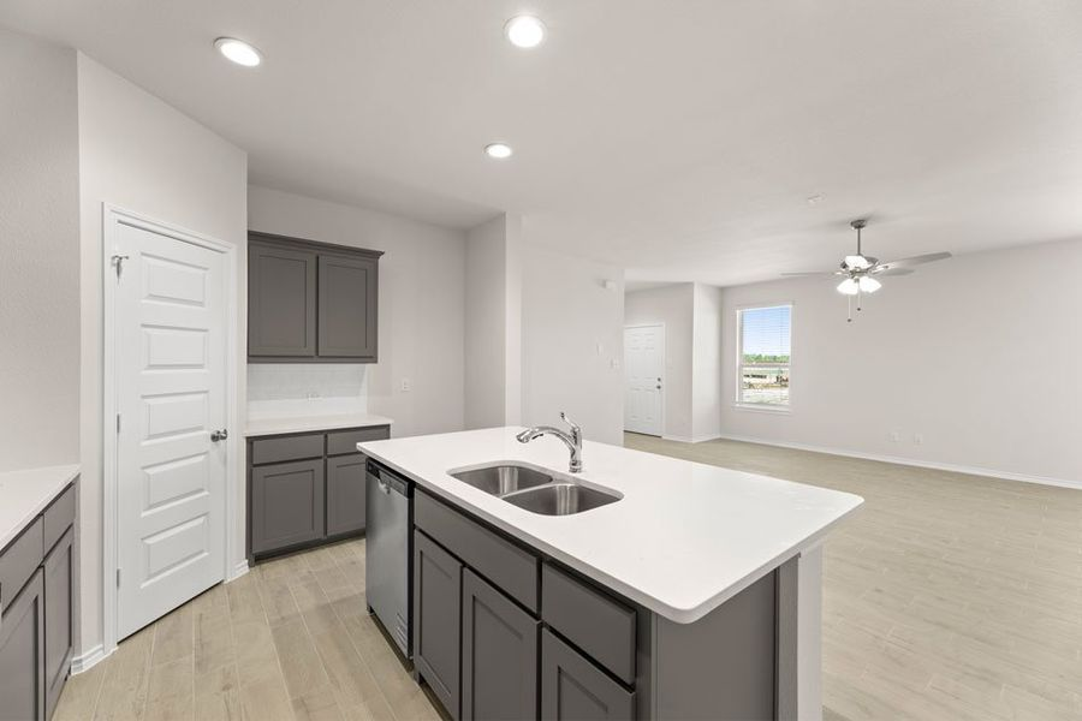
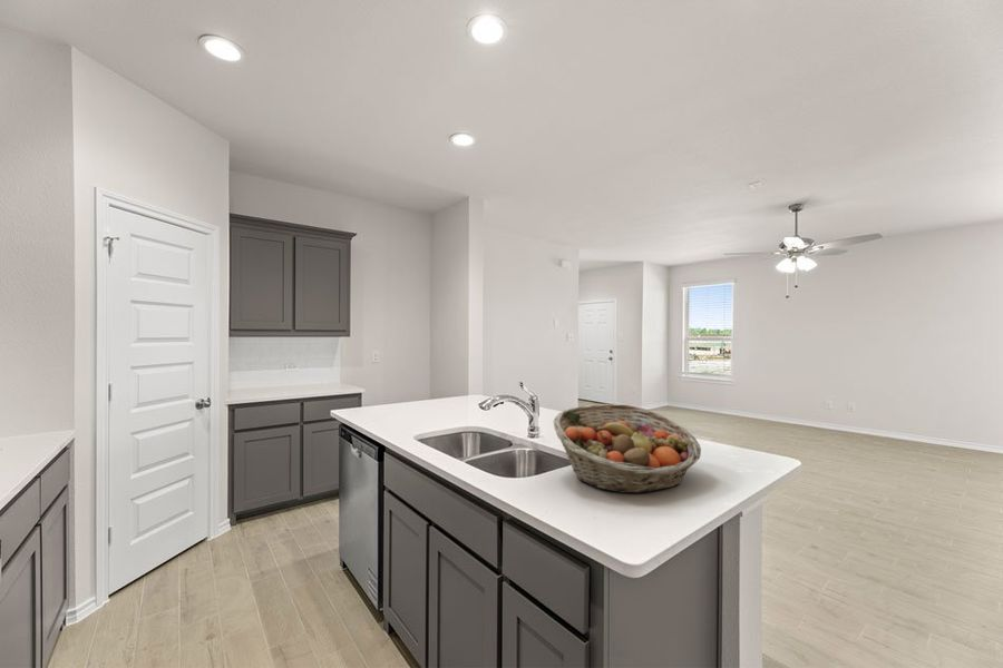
+ fruit basket [552,403,702,494]
